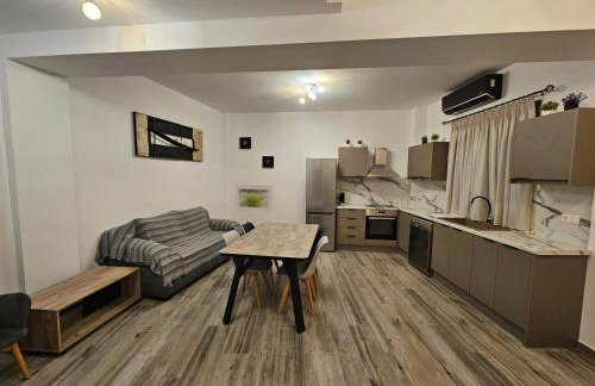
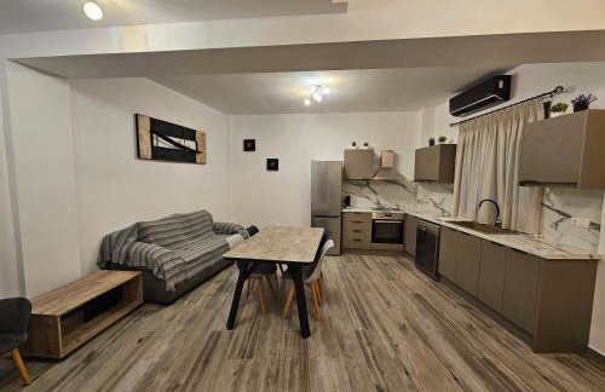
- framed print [234,183,274,213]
